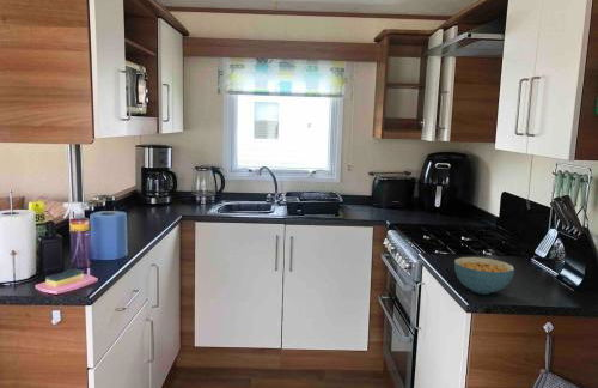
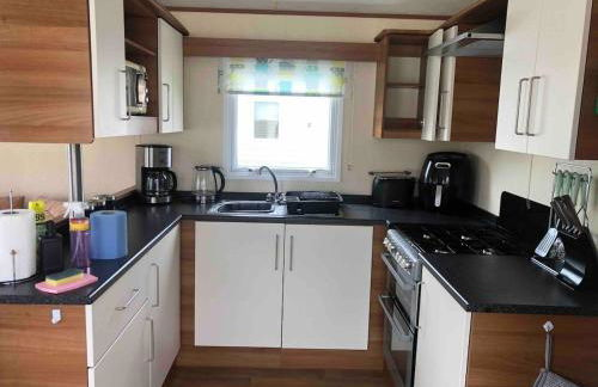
- cereal bowl [453,256,515,296]
